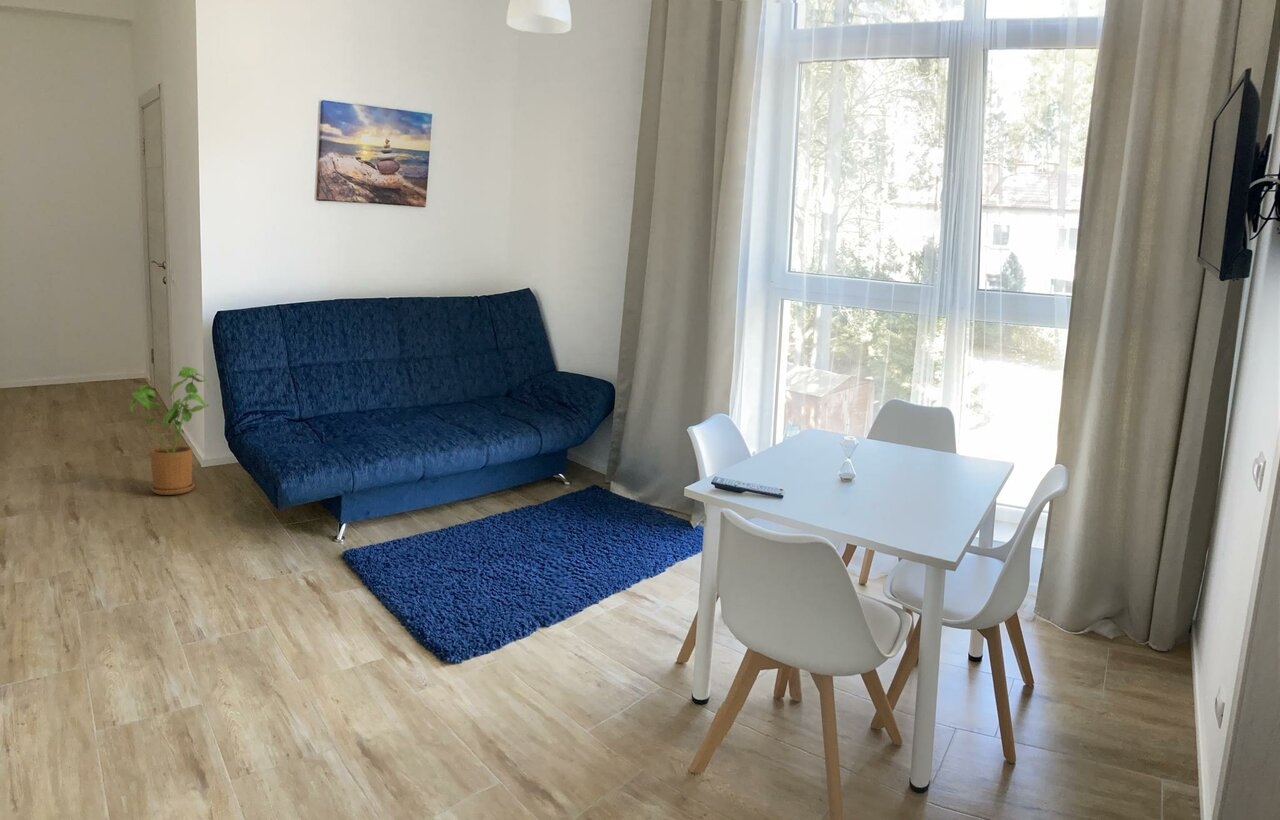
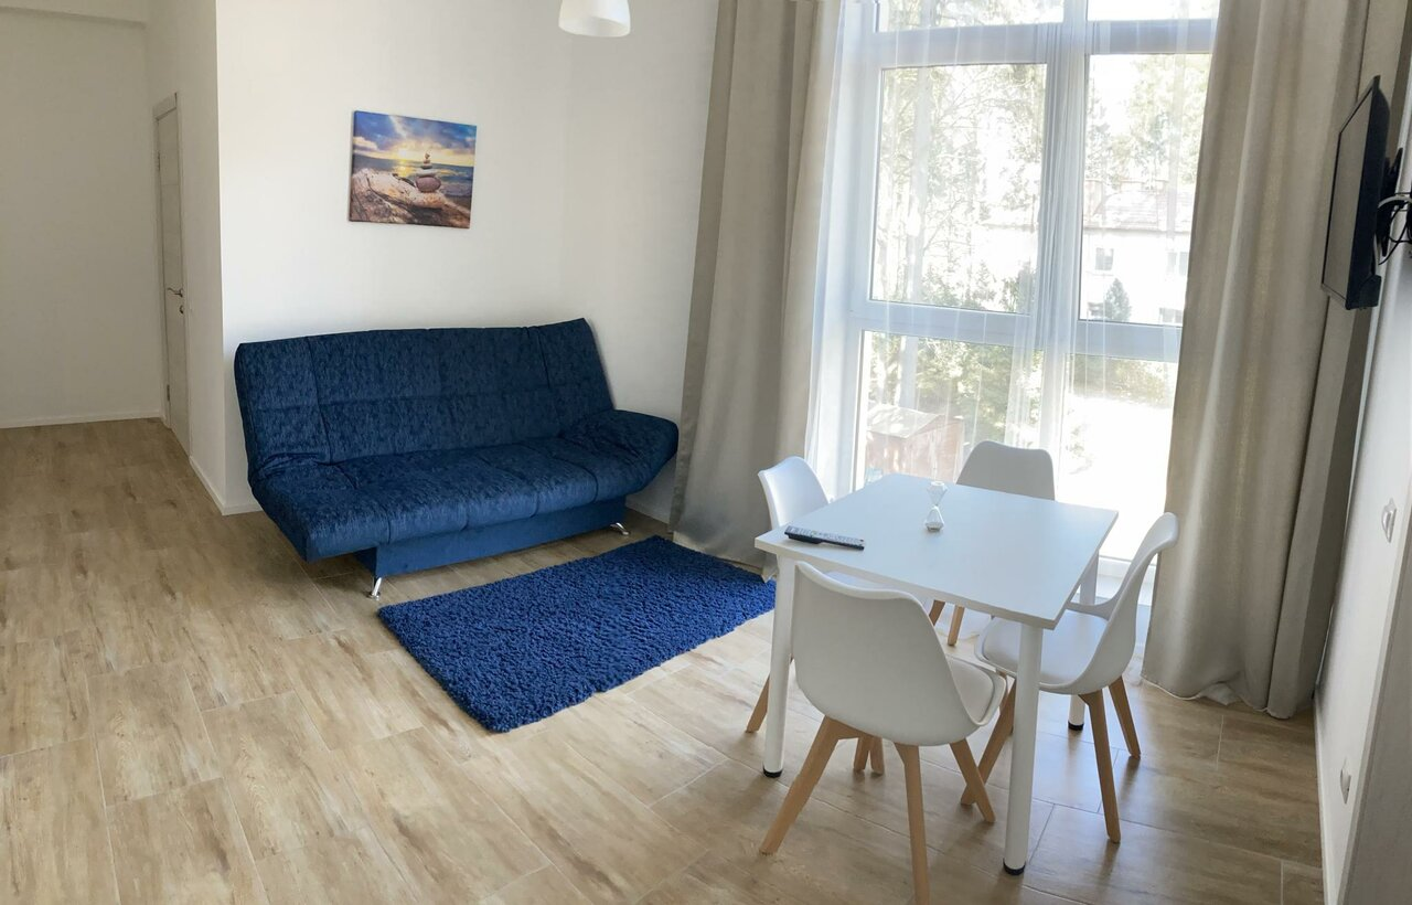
- house plant [128,366,210,496]
